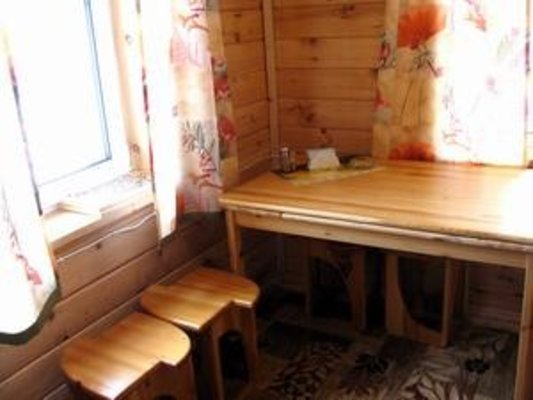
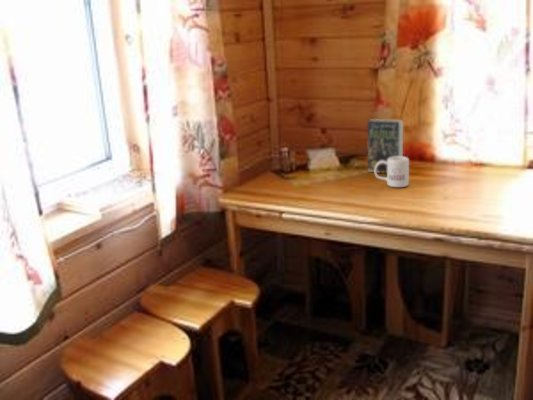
+ mug [373,155,410,188]
+ book [366,118,404,174]
